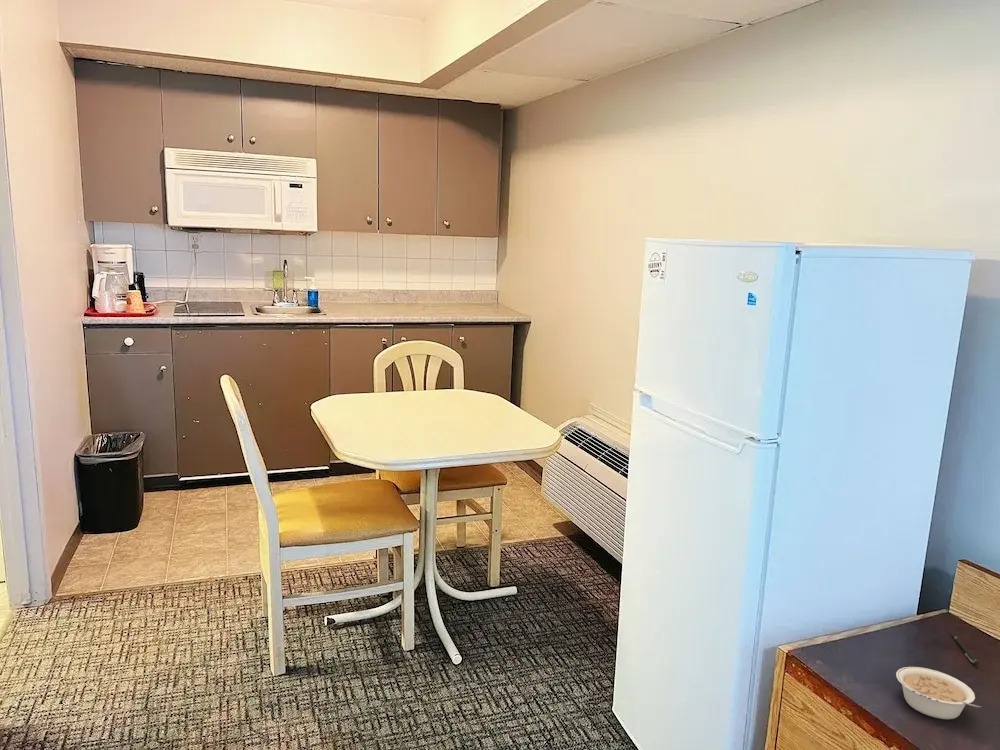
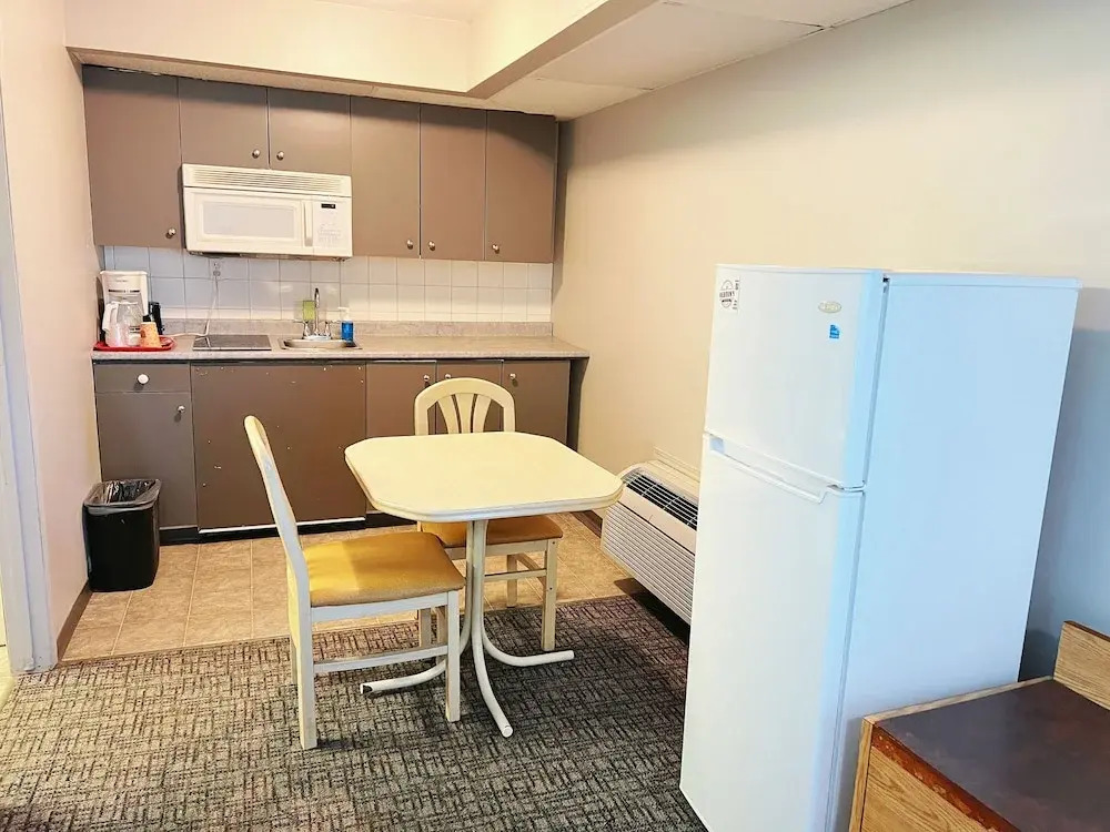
- pen [951,633,980,666]
- legume [895,666,982,720]
